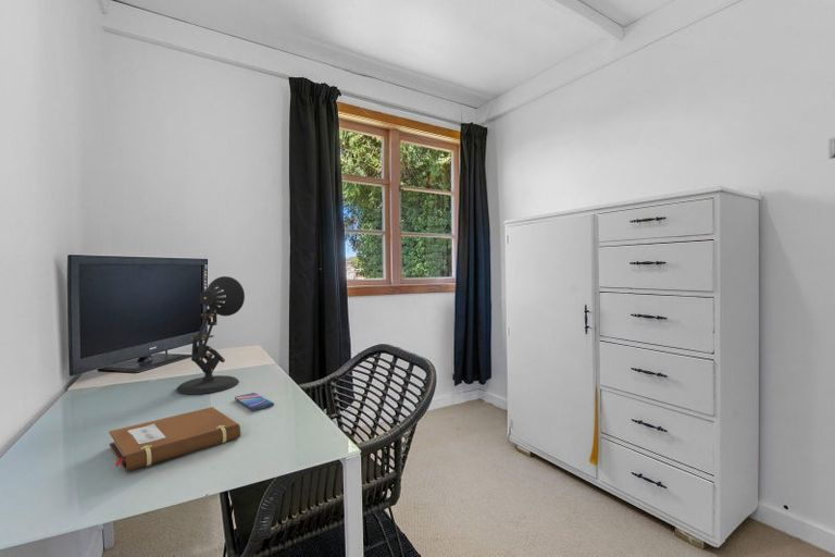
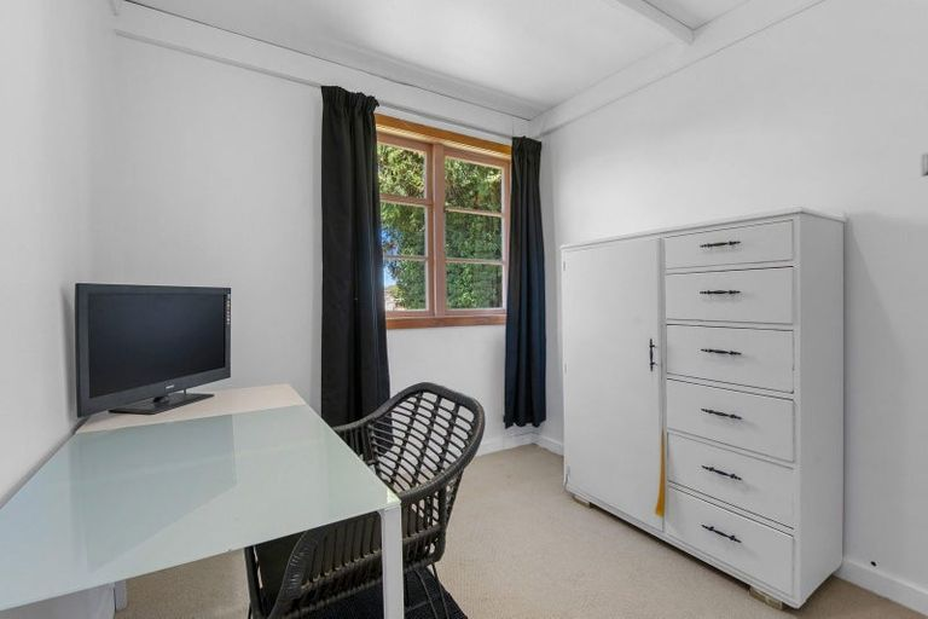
- desk lamp [175,275,246,395]
- notebook [108,406,241,472]
- smartphone [234,392,275,411]
